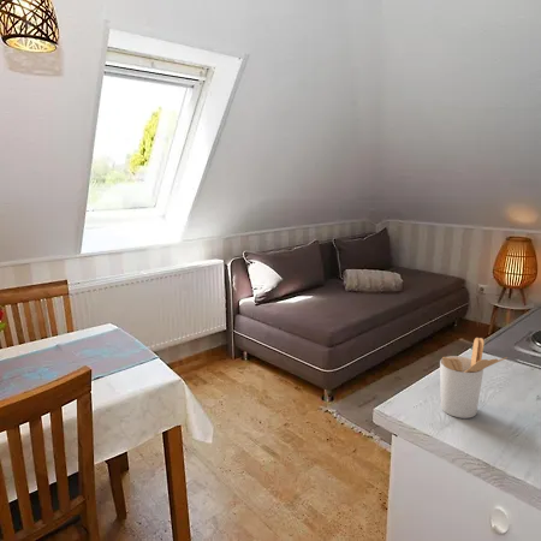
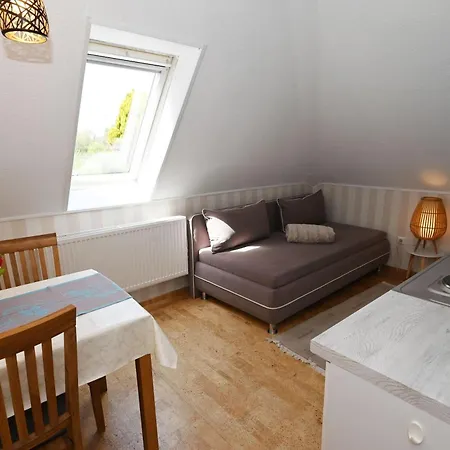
- utensil holder [439,337,509,420]
